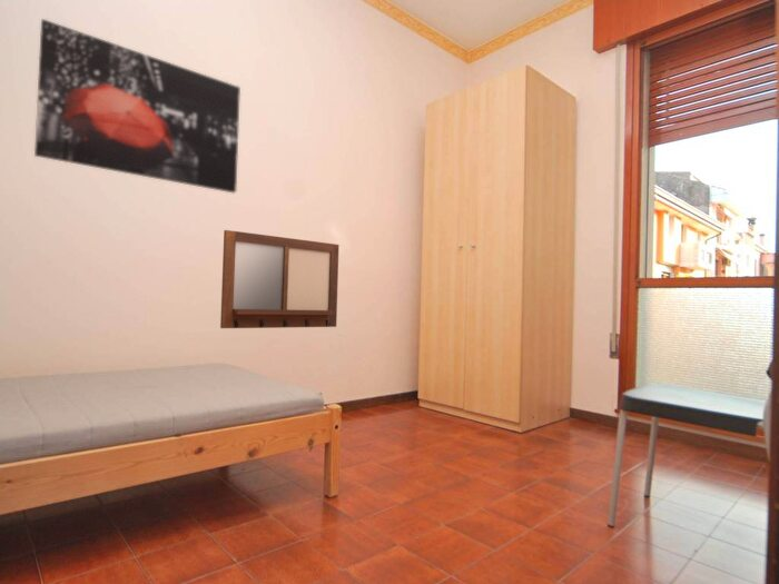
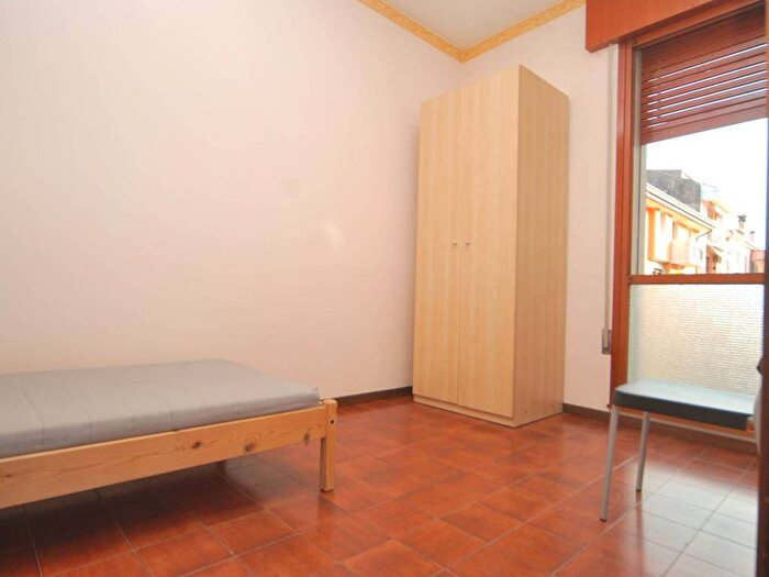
- writing board [219,229,341,329]
- wall art [33,18,241,194]
